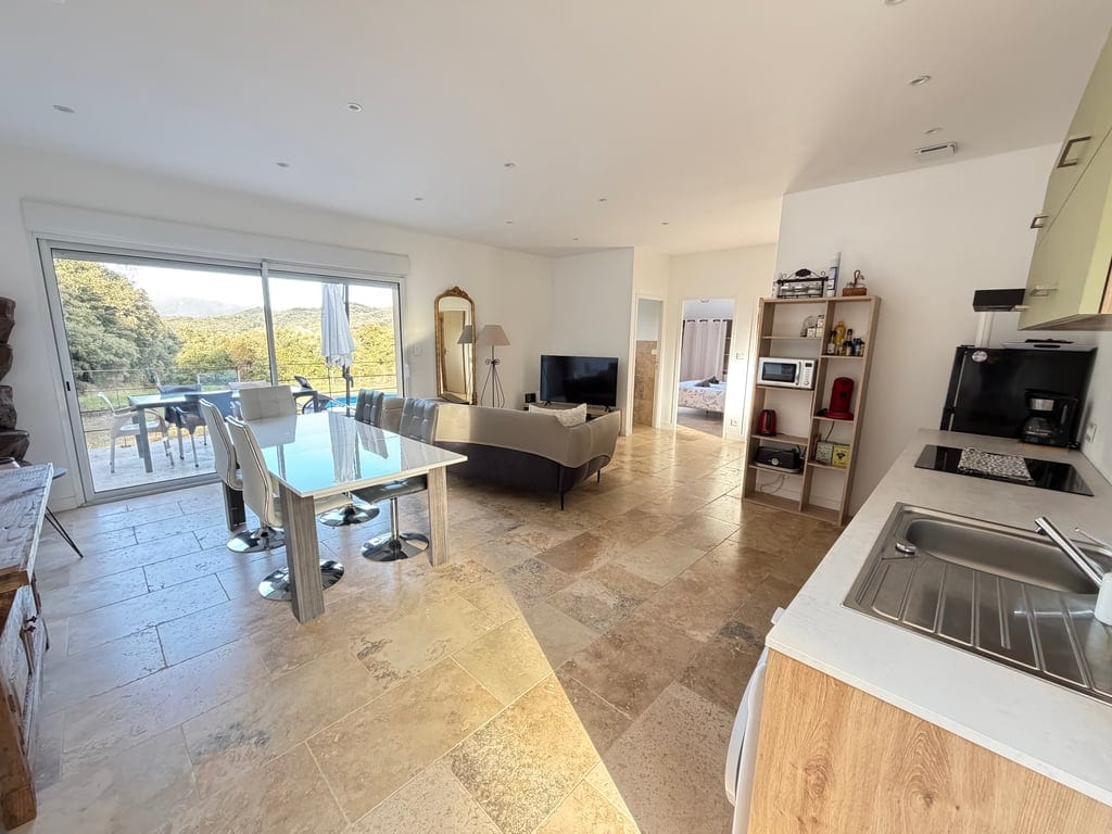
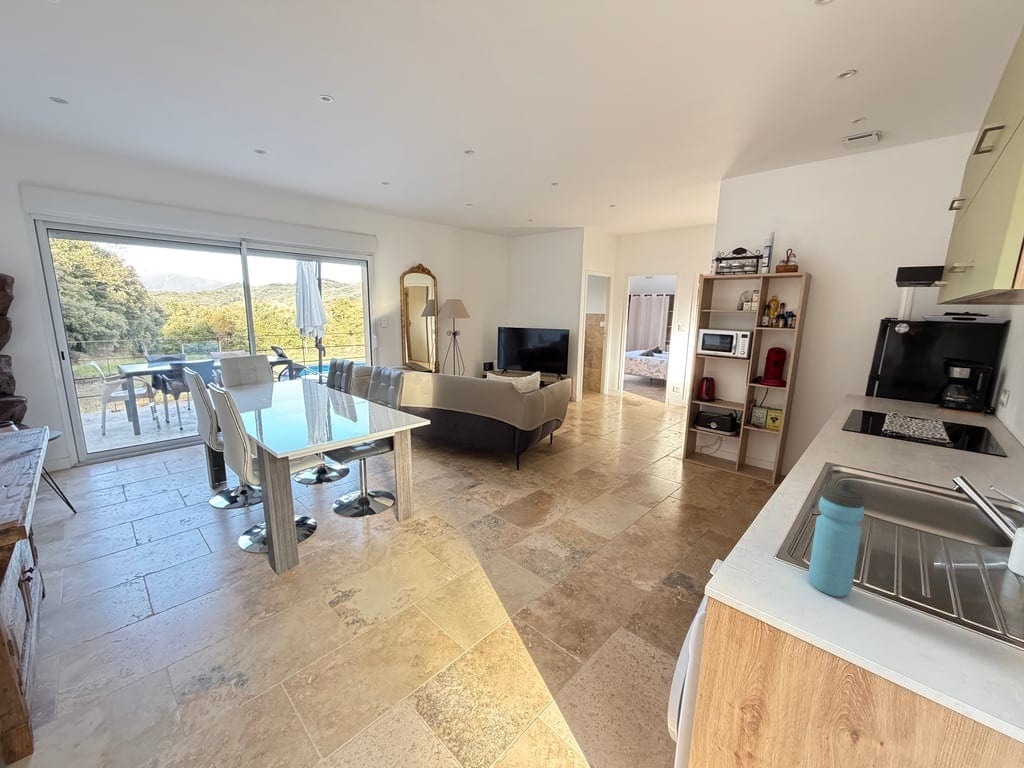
+ water bottle [807,480,865,598]
